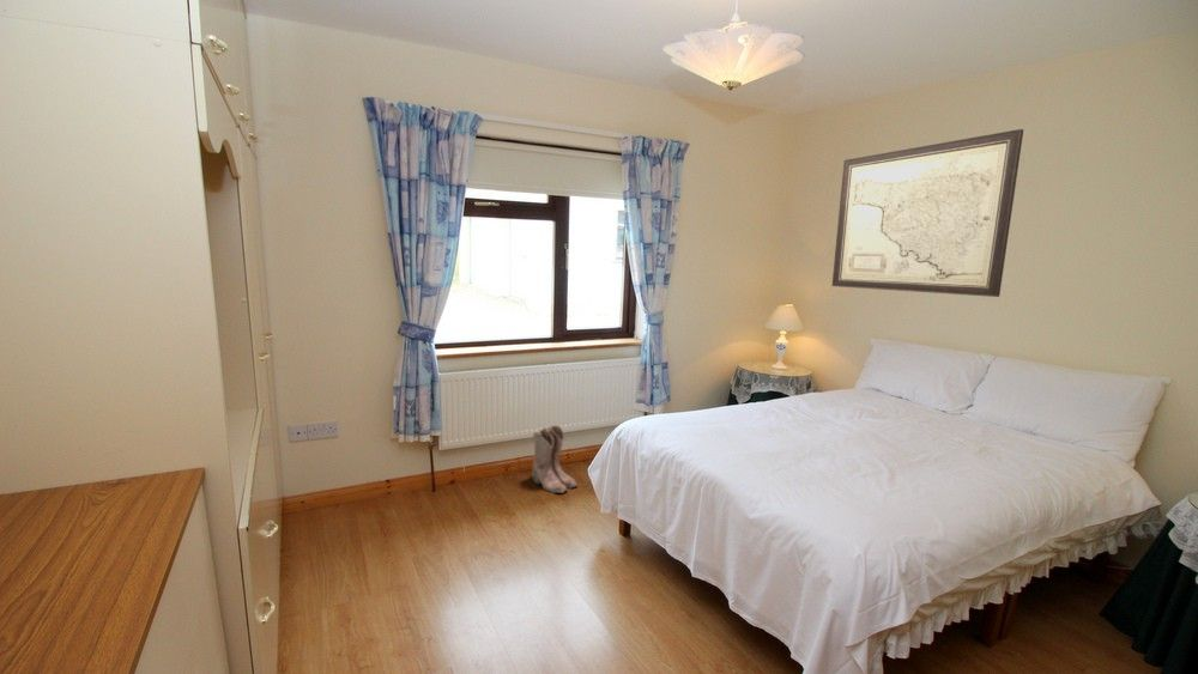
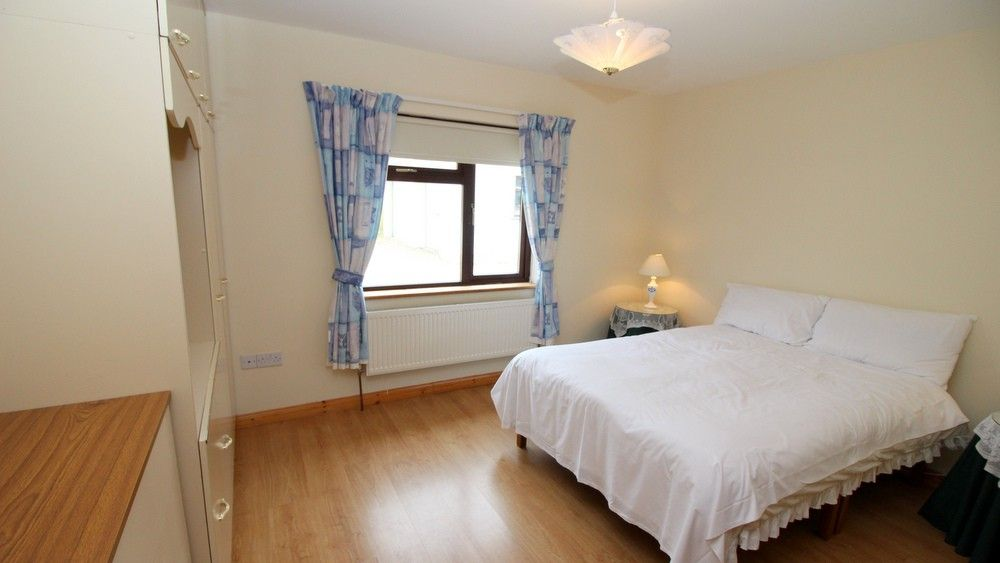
- boots [531,424,579,493]
- wall art [831,128,1024,298]
